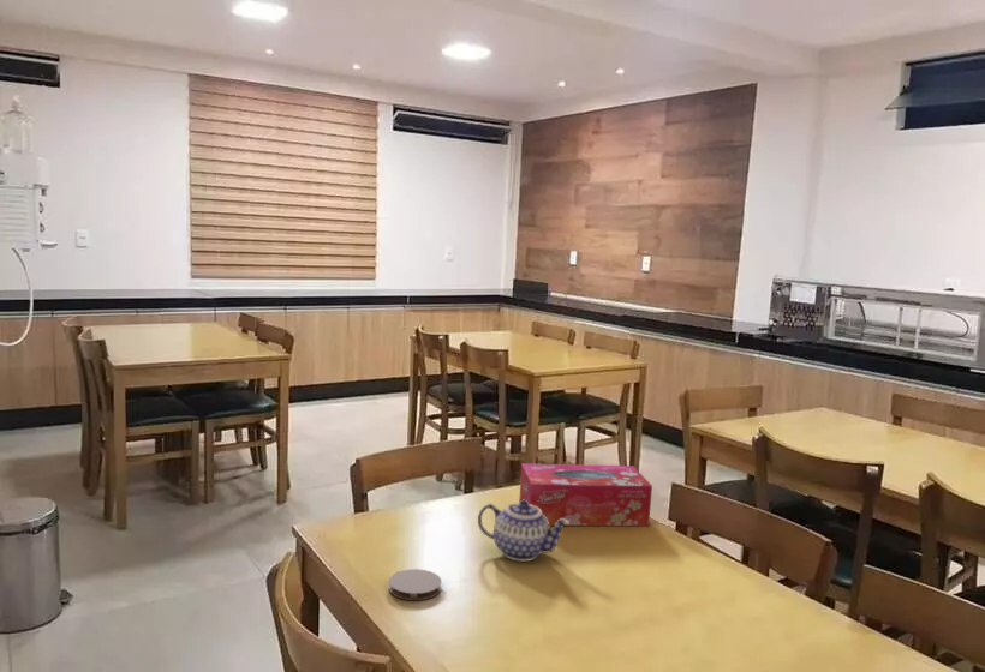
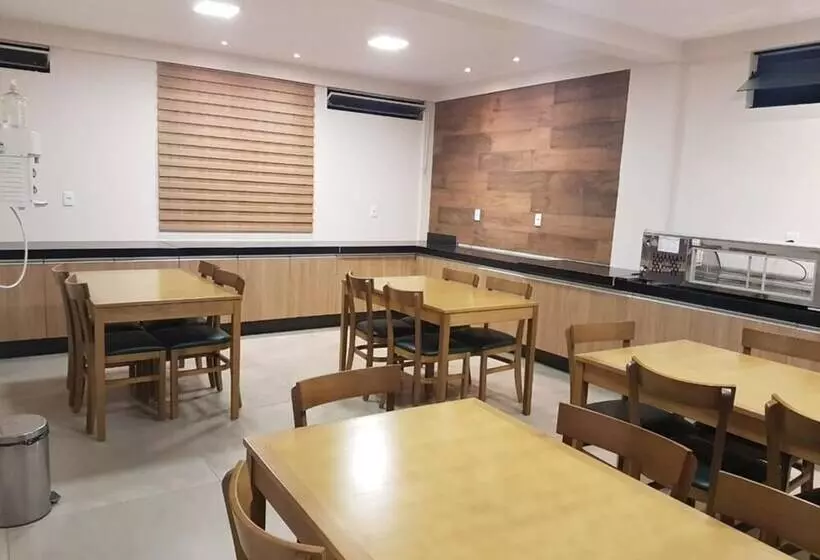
- teapot [477,499,569,563]
- coaster [388,568,443,601]
- tissue box [518,463,653,527]
